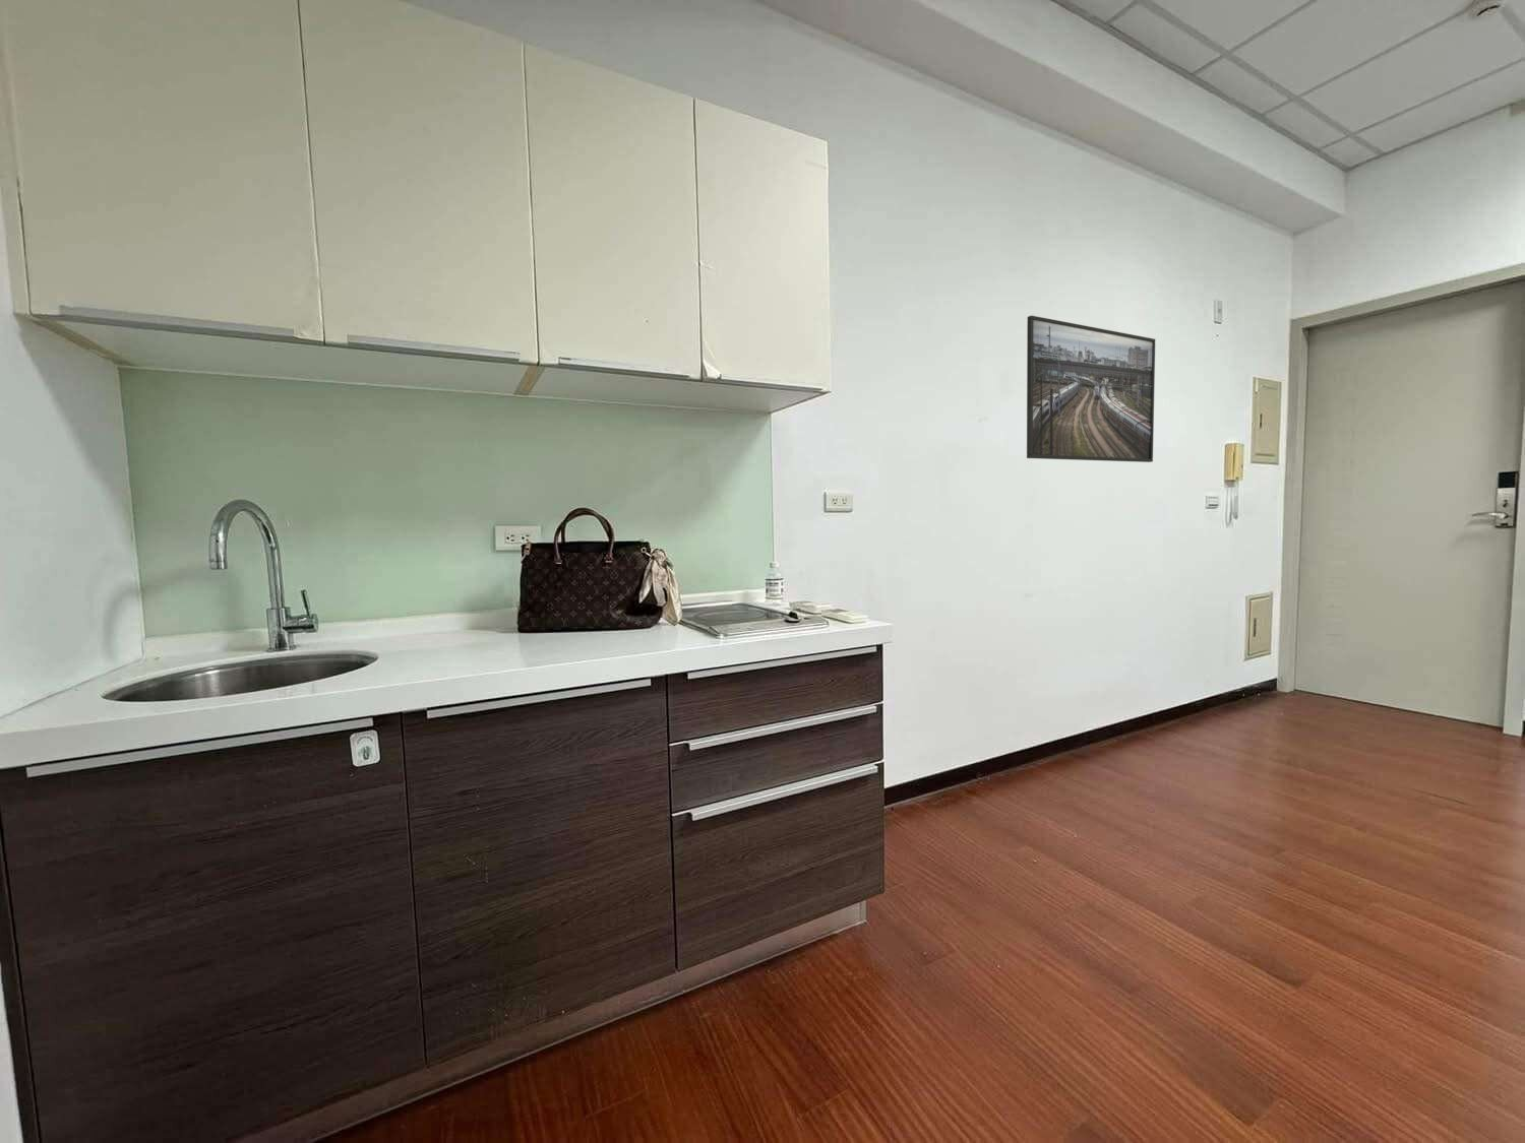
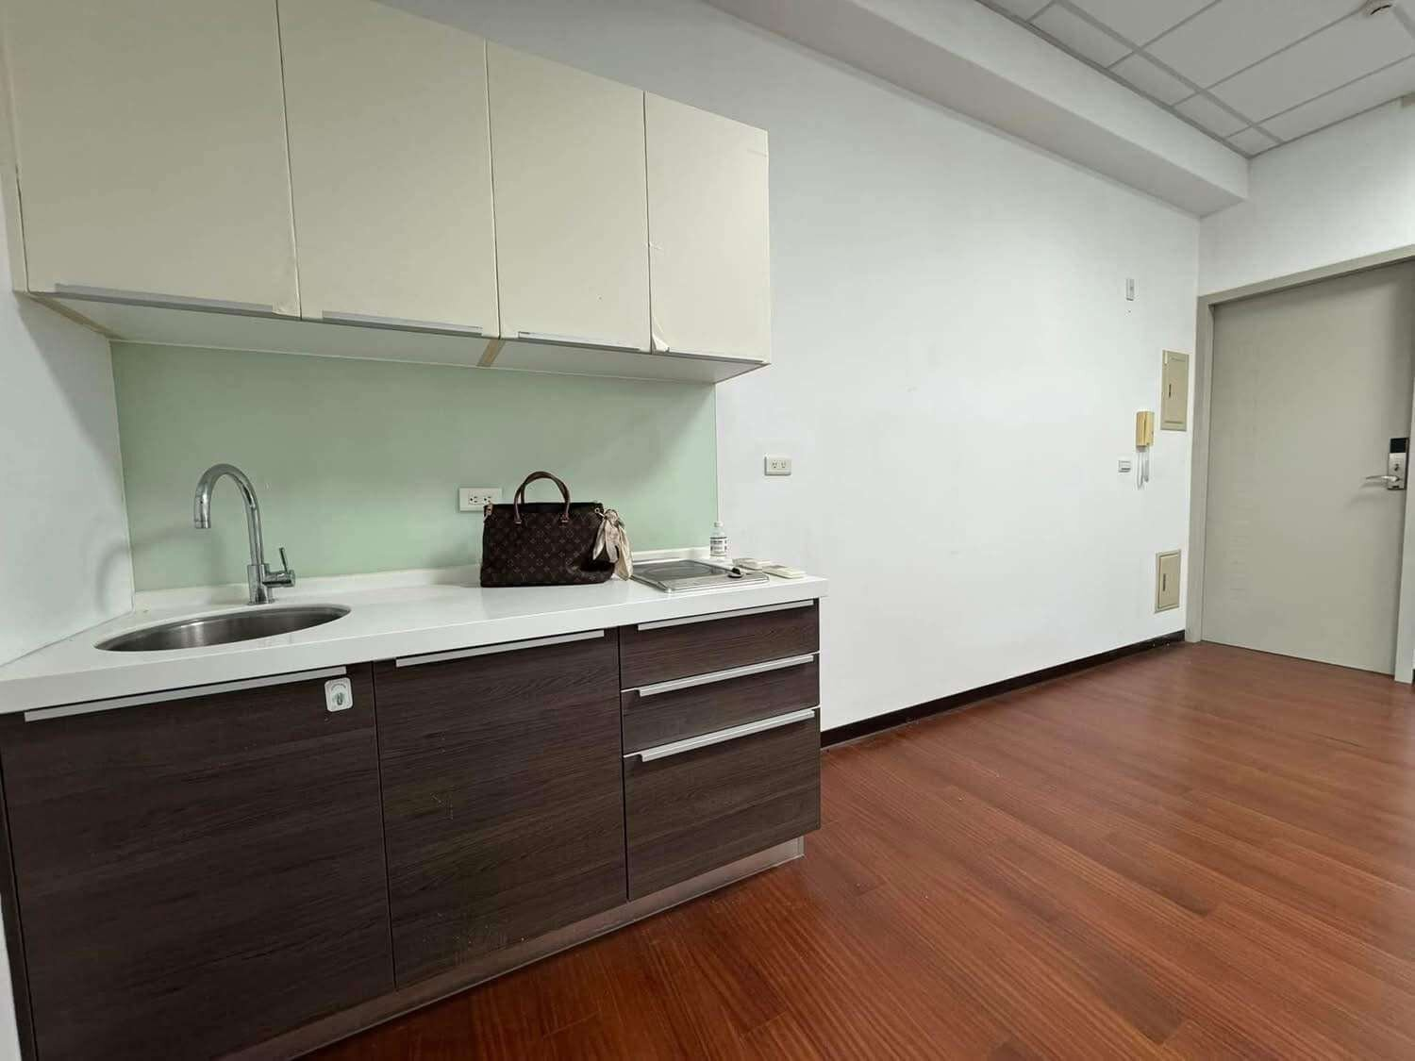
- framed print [1025,315,1156,463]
